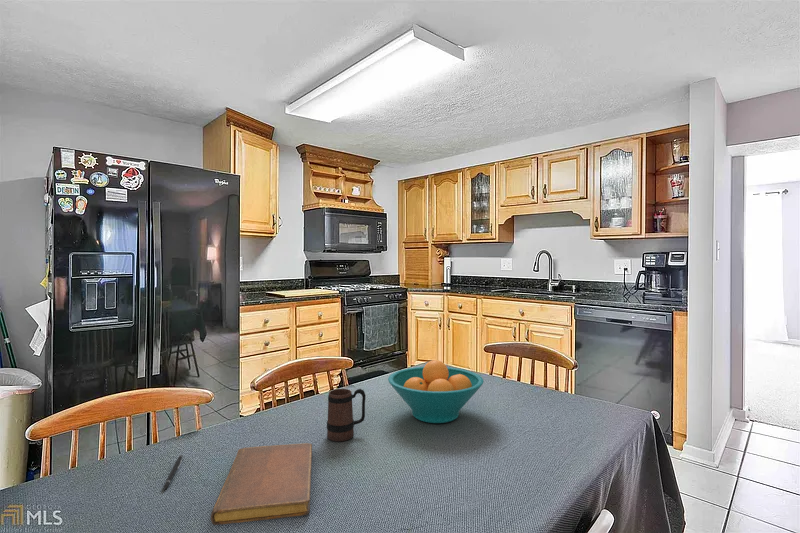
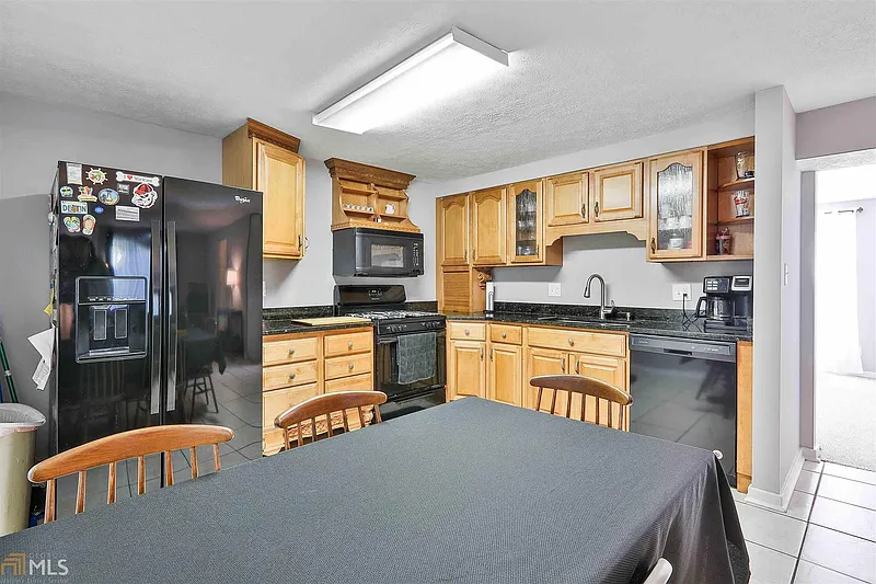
- mug [326,388,367,443]
- notebook [210,442,313,526]
- fruit bowl [387,359,485,424]
- pen [163,454,184,491]
